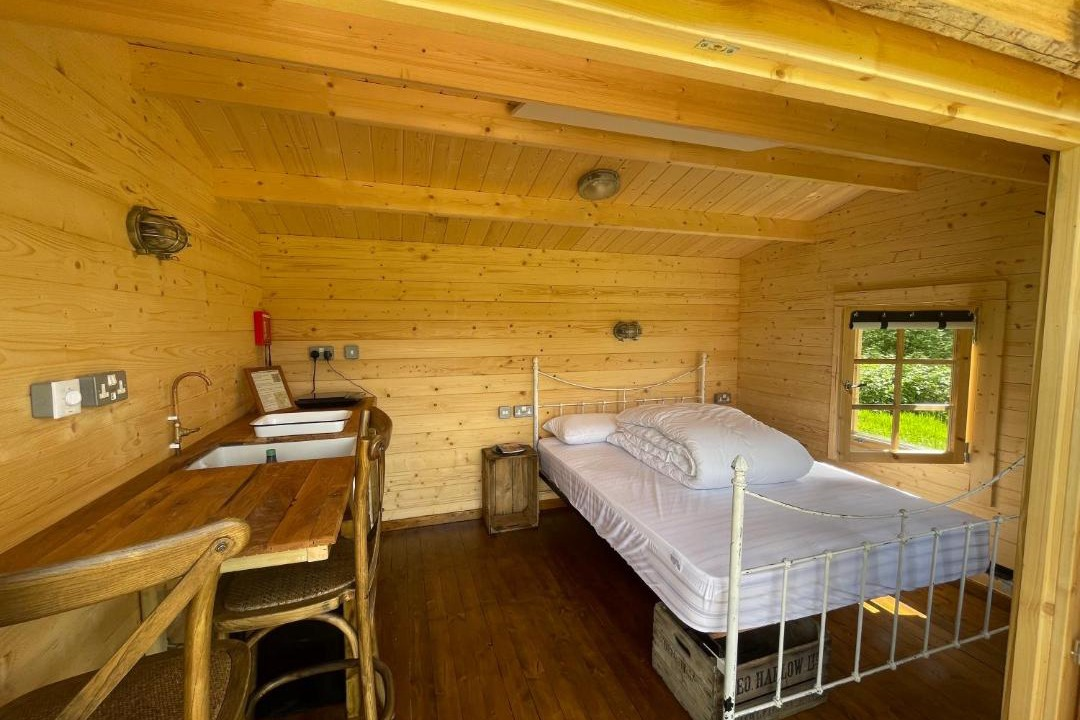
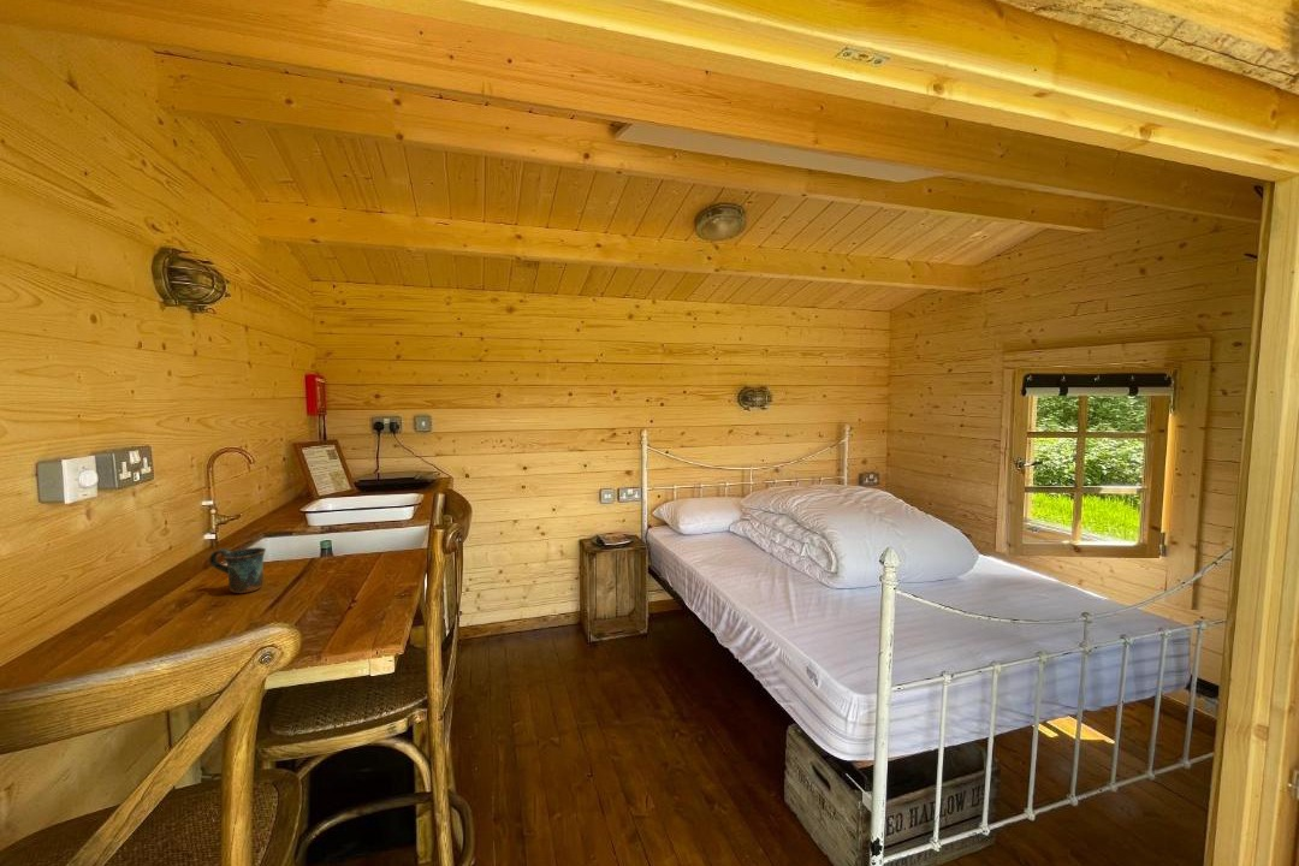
+ mug [208,546,267,594]
